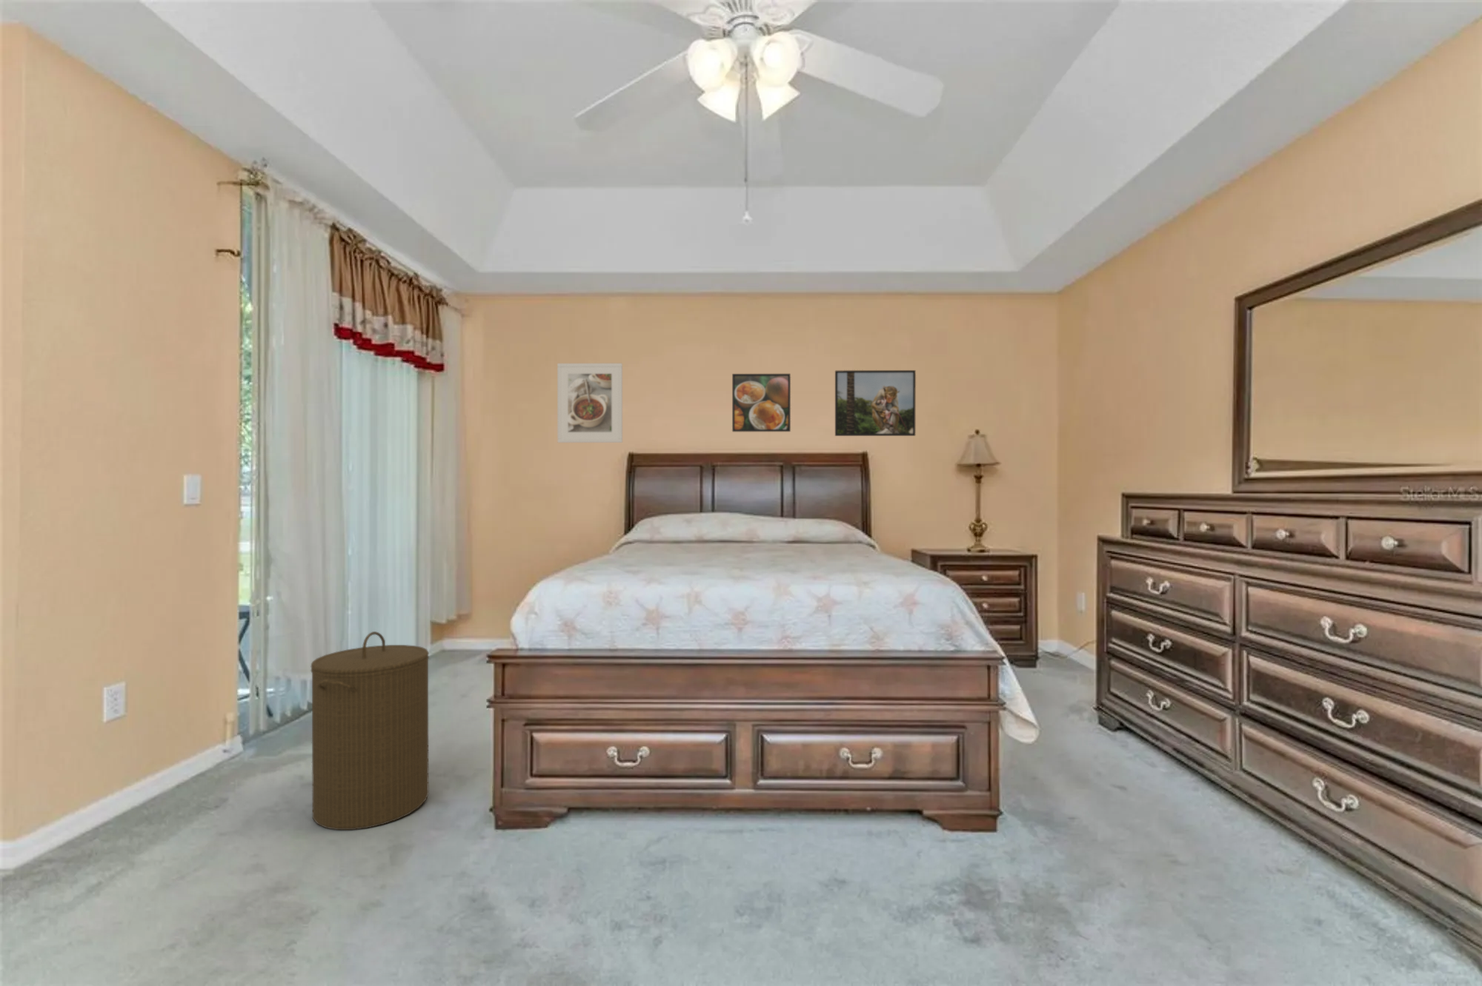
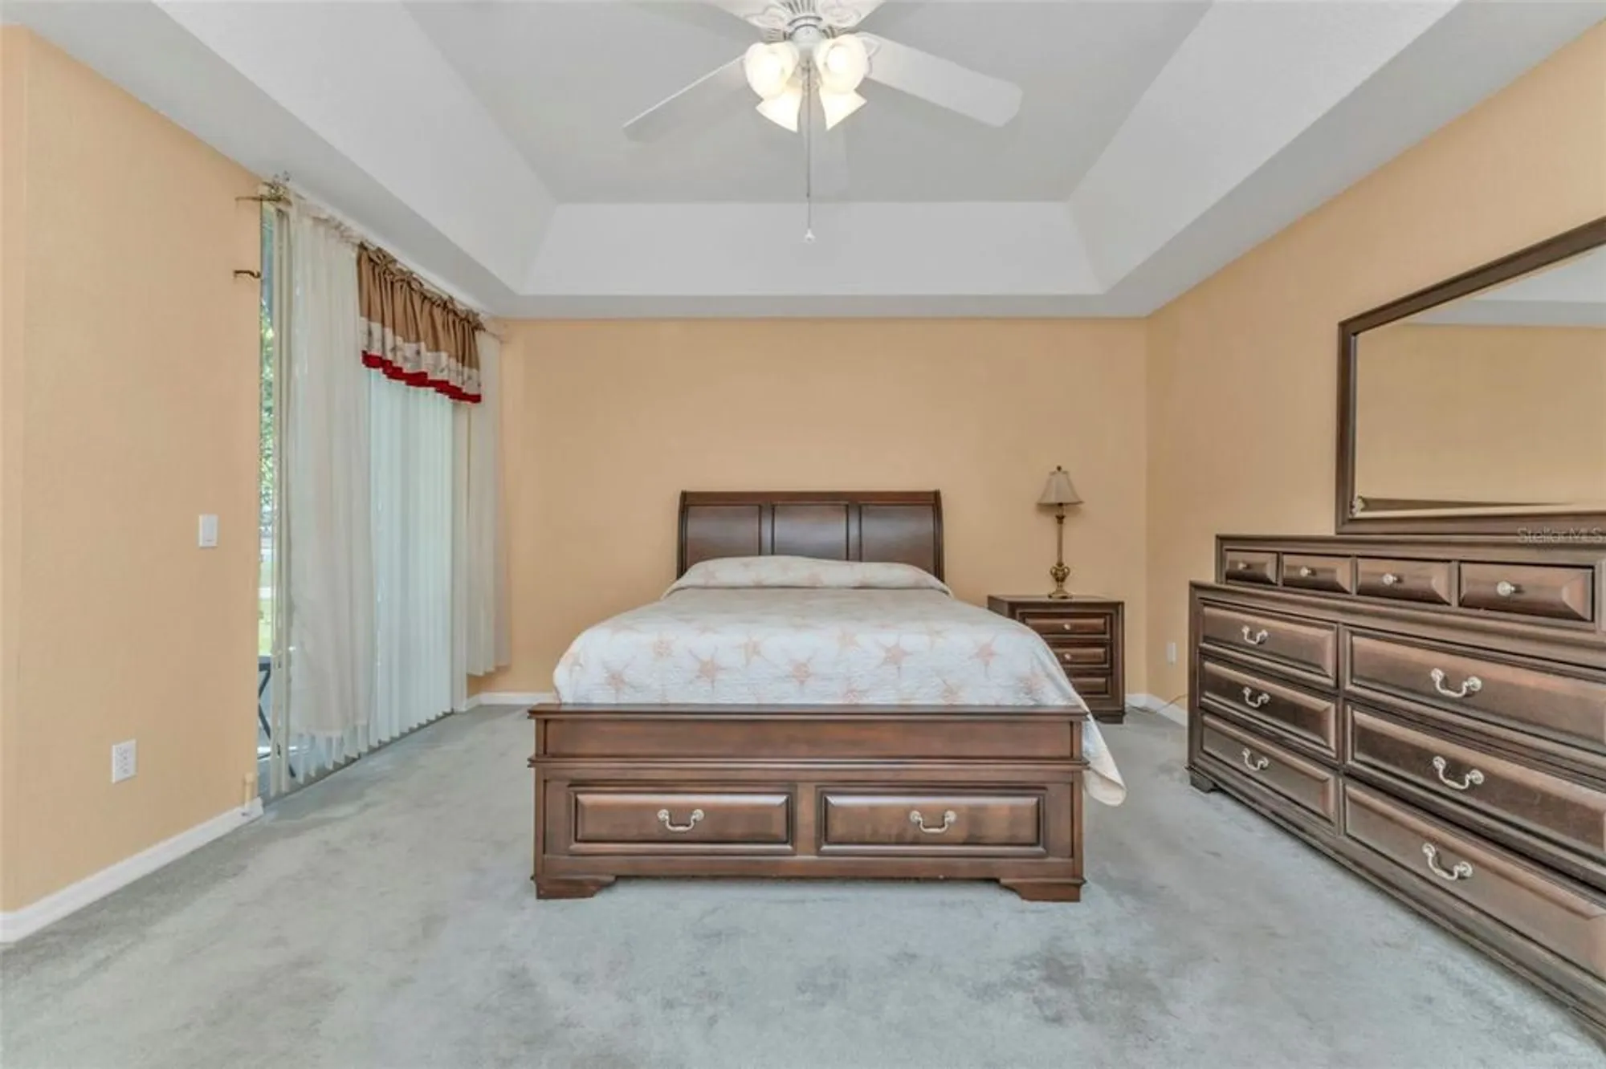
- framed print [835,370,917,437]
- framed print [556,363,623,443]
- laundry hamper [309,631,429,831]
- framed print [731,373,792,432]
